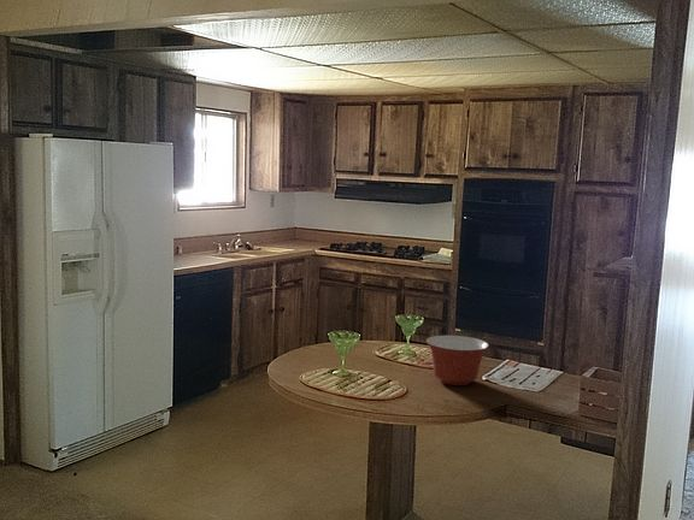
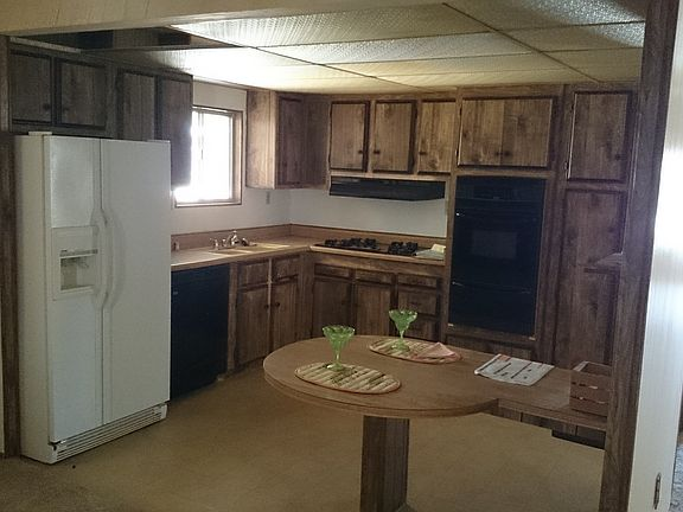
- mixing bowl [425,335,490,386]
